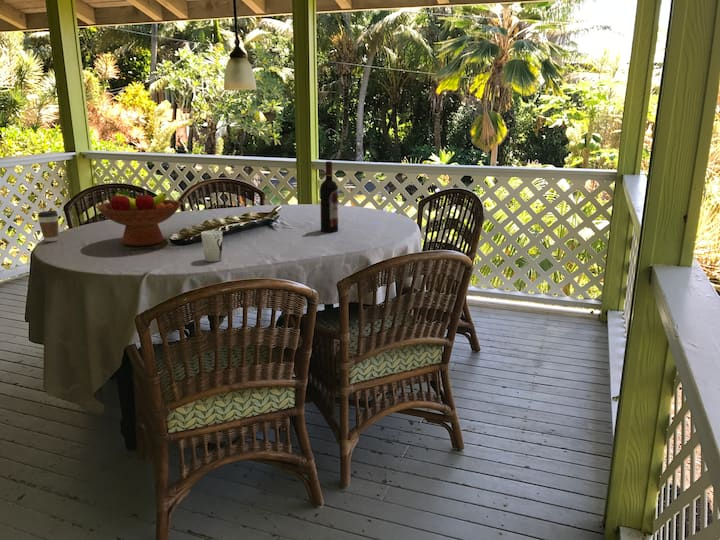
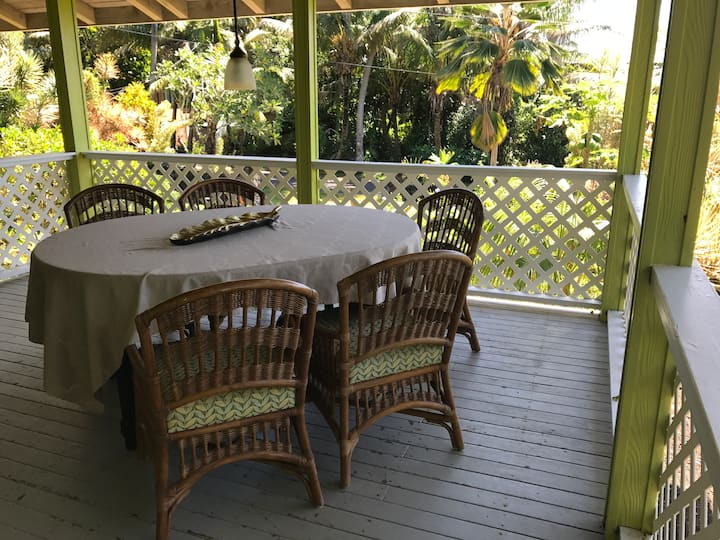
- fruit bowl [95,188,183,247]
- cup [200,230,223,263]
- coffee cup [37,210,59,243]
- wine bottle [319,160,339,233]
